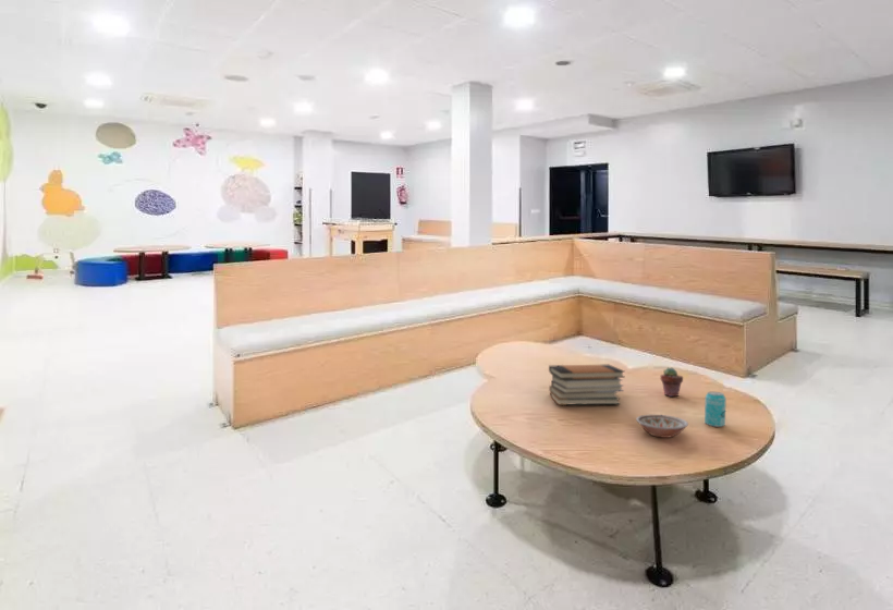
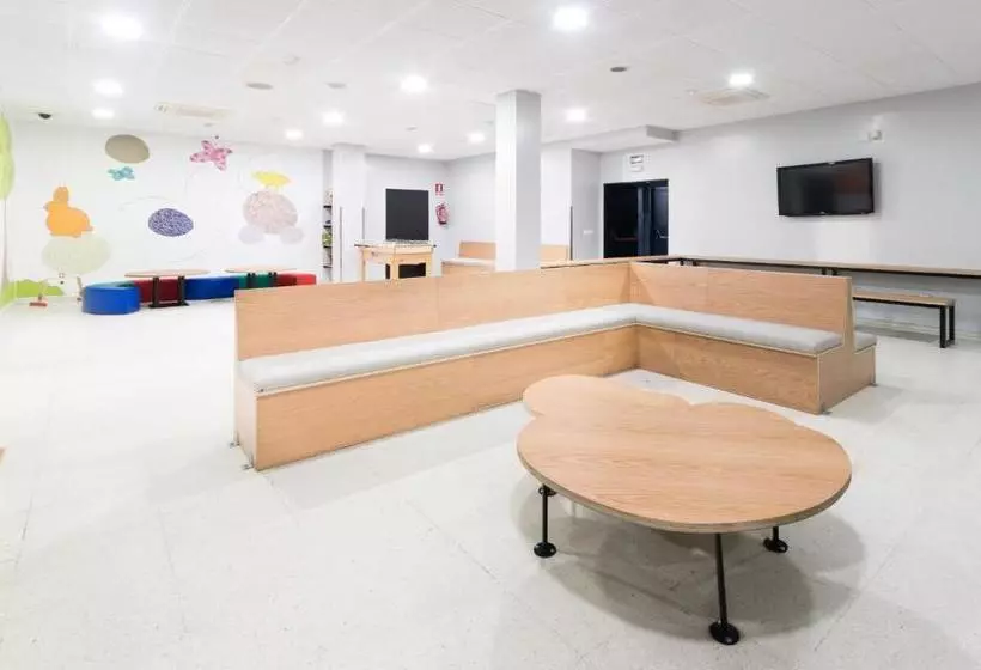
- bowl [635,414,689,439]
- beverage can [704,391,727,428]
- potted succulent [659,367,684,398]
- book stack [548,364,626,406]
